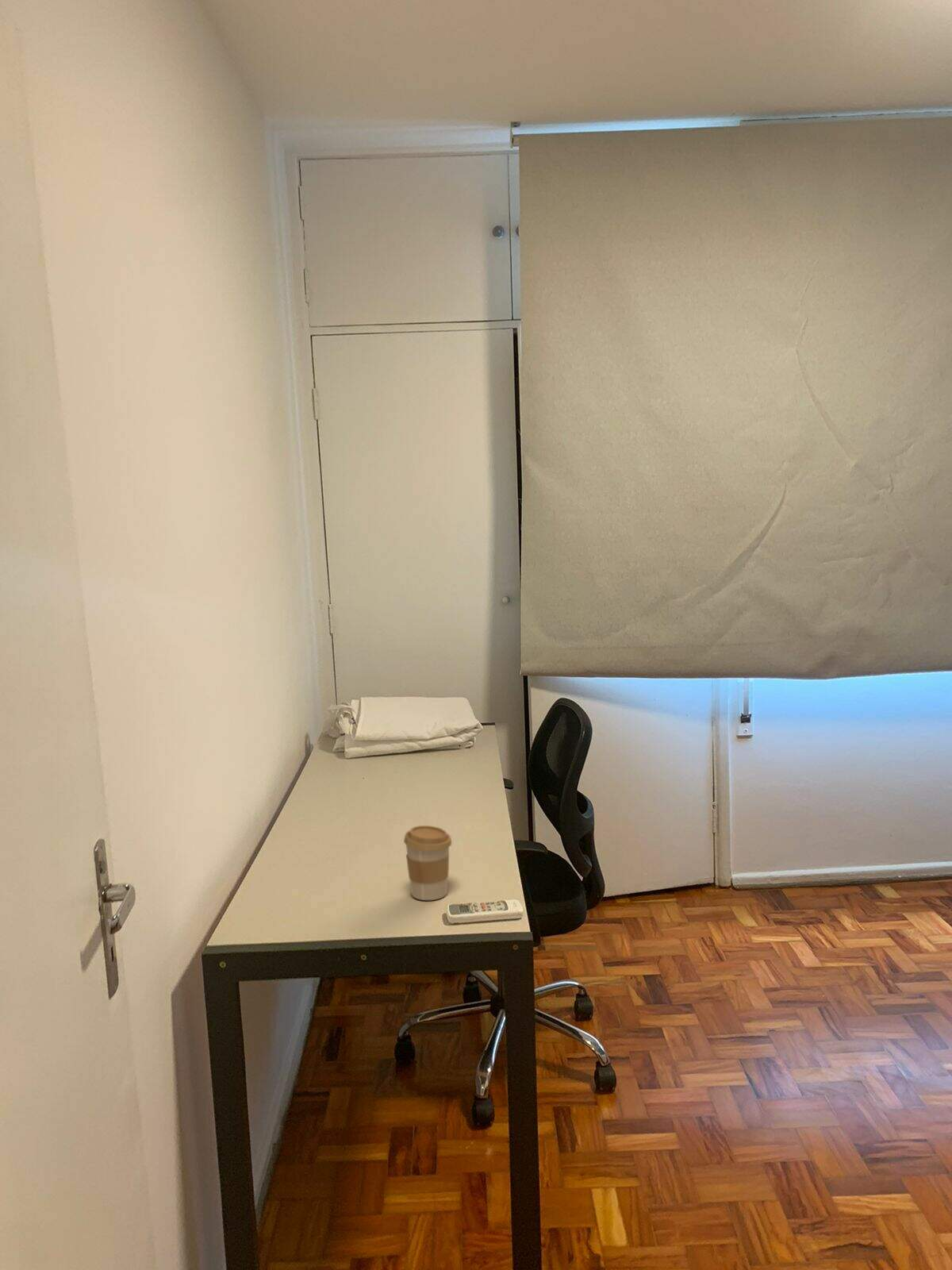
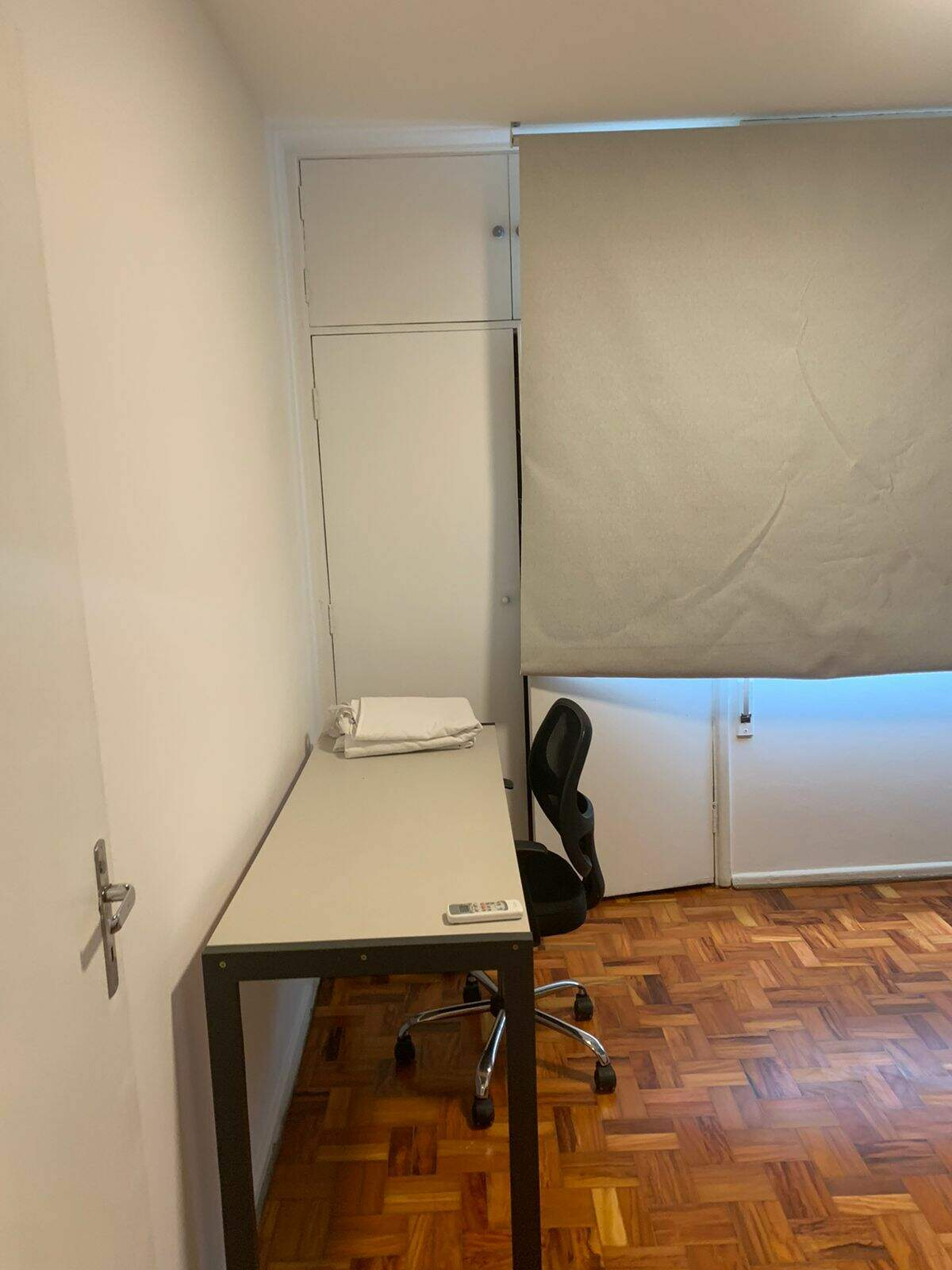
- coffee cup [403,825,452,901]
